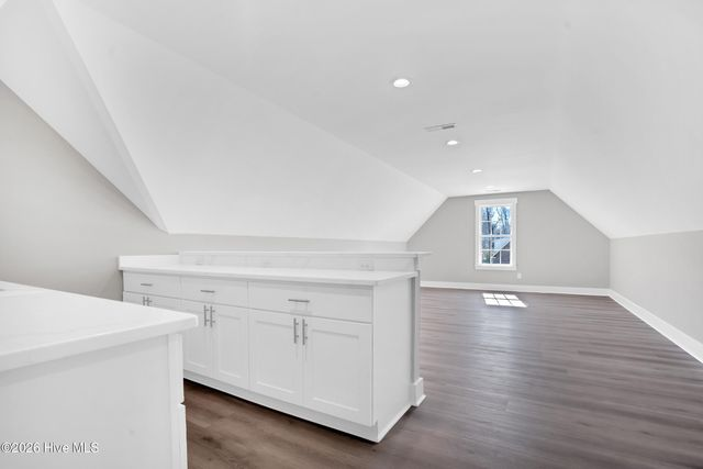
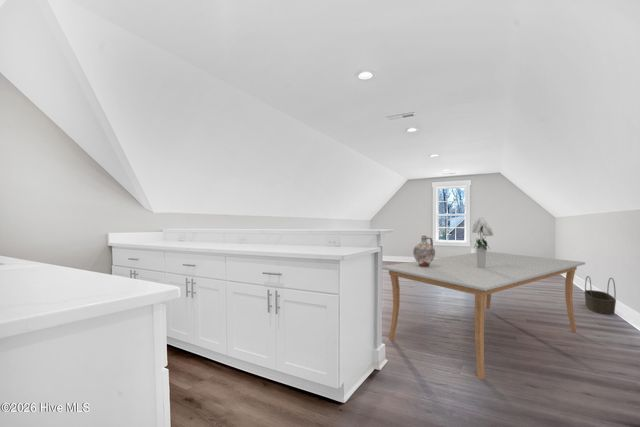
+ ceramic jug [412,235,436,267]
+ dining table [381,250,586,380]
+ basket [583,275,617,316]
+ bouquet [471,216,494,268]
